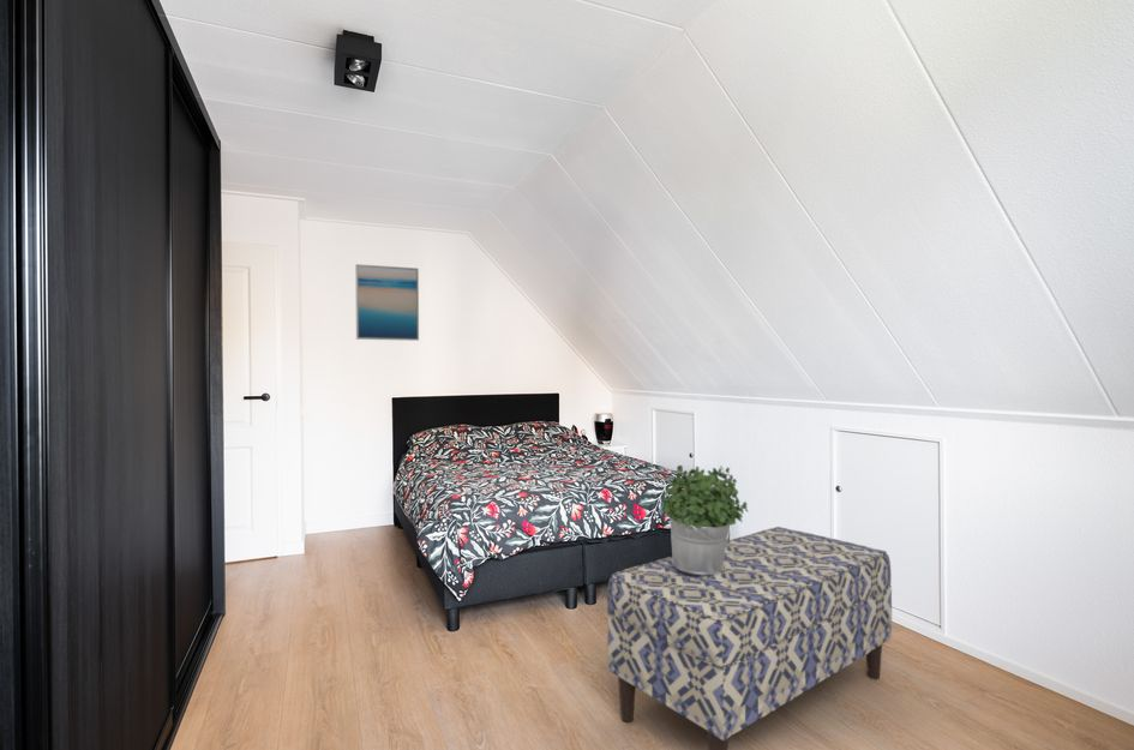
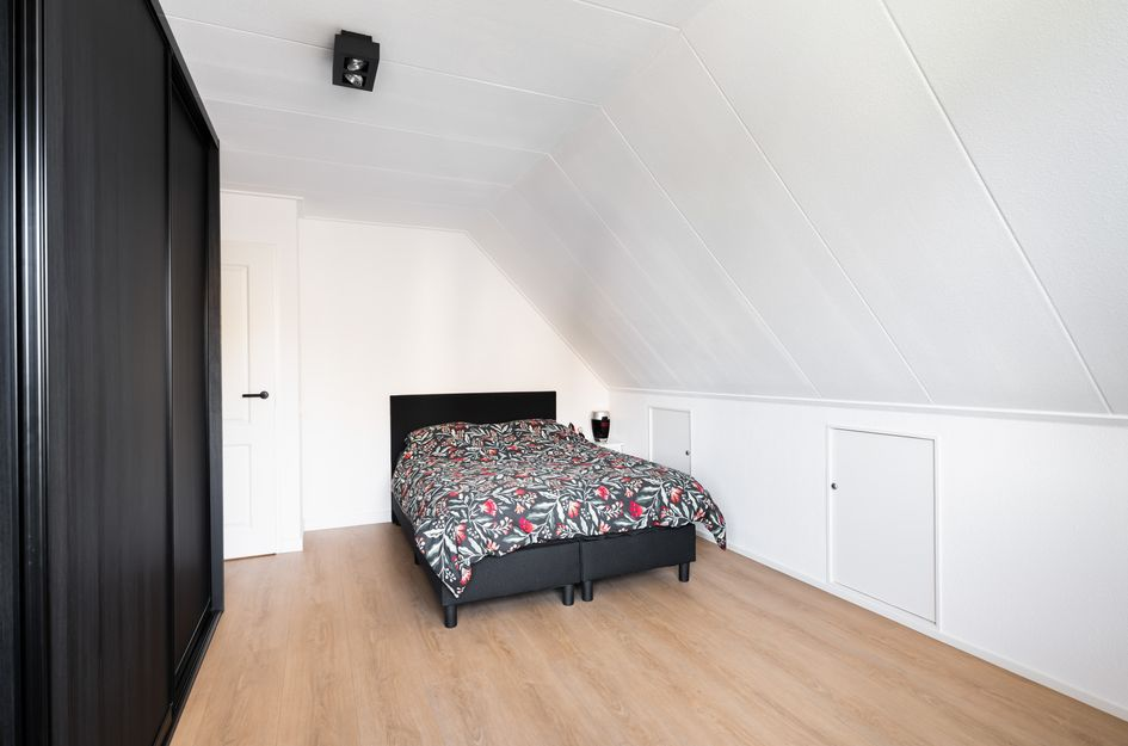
- wall art [354,263,420,342]
- bench [606,526,893,750]
- potted plant [661,464,750,575]
